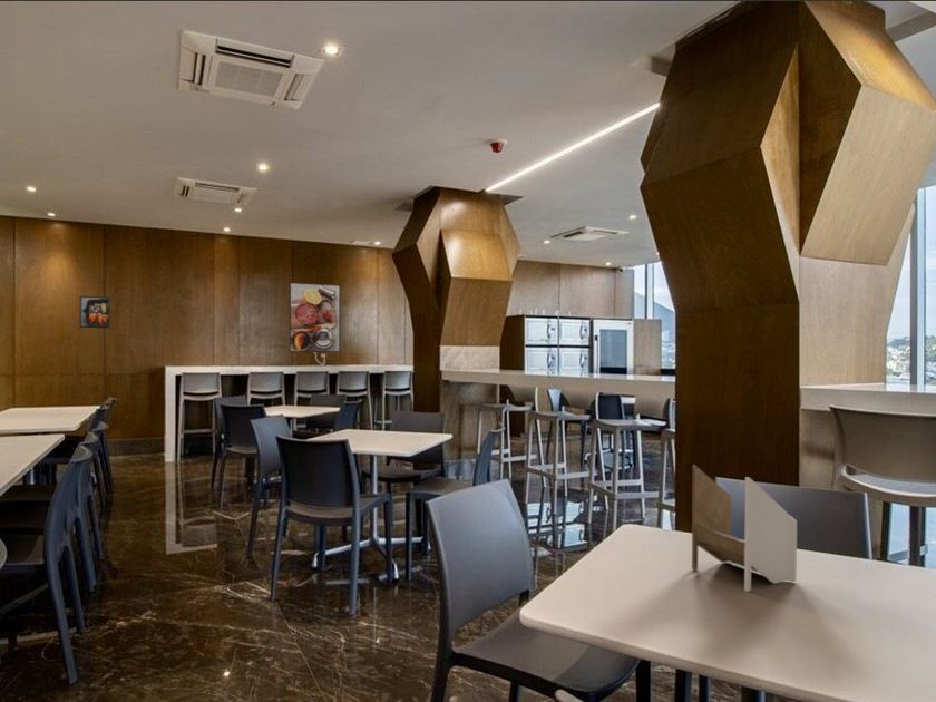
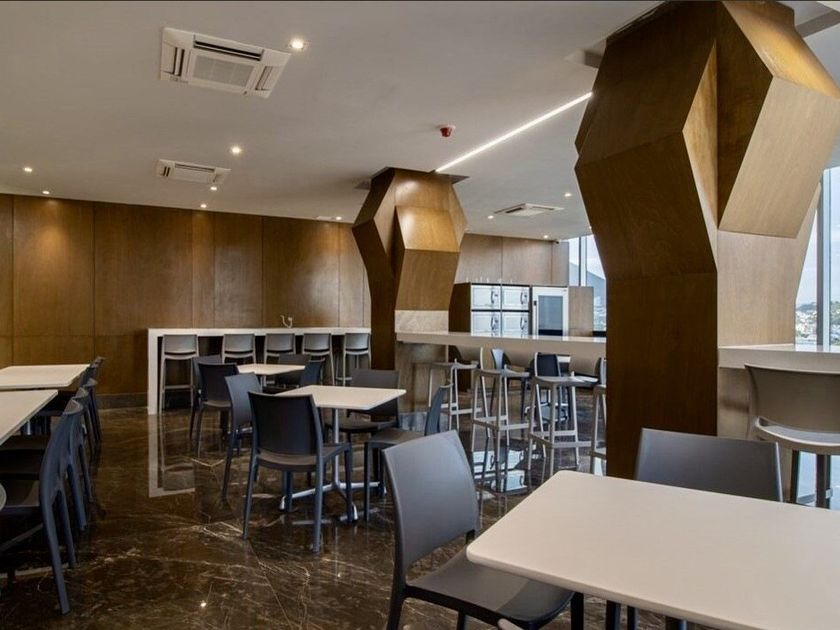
- napkin holder [691,465,798,593]
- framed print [289,281,342,353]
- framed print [79,295,110,329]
